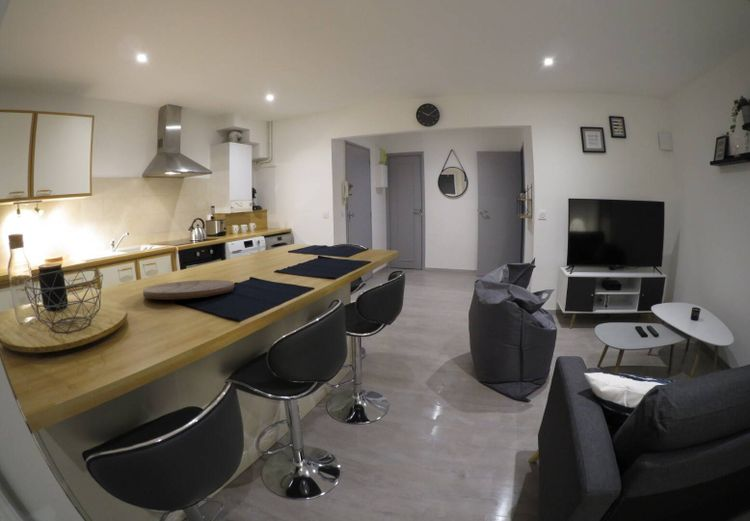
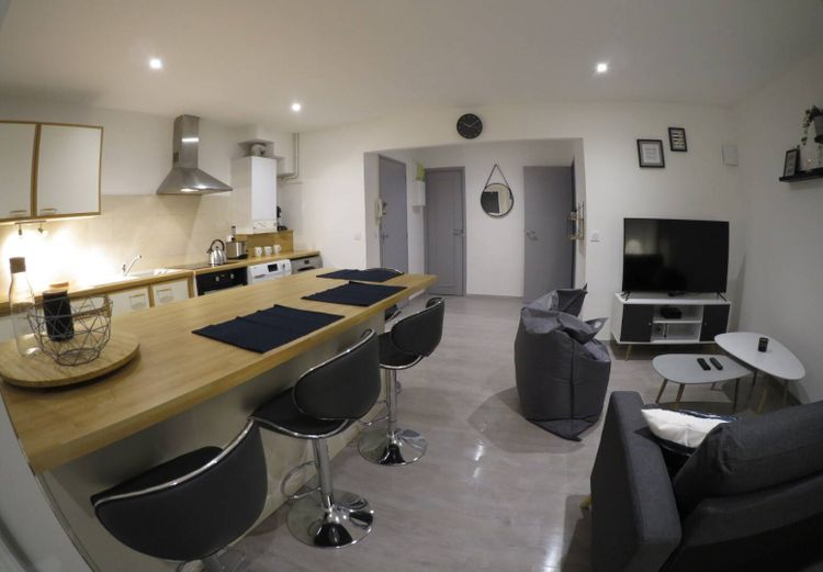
- cutting board [142,279,235,301]
